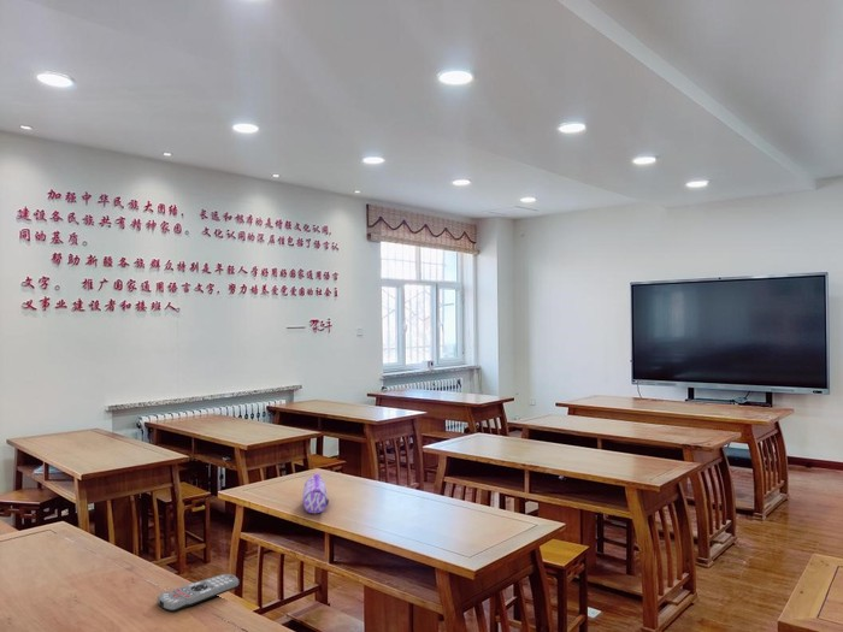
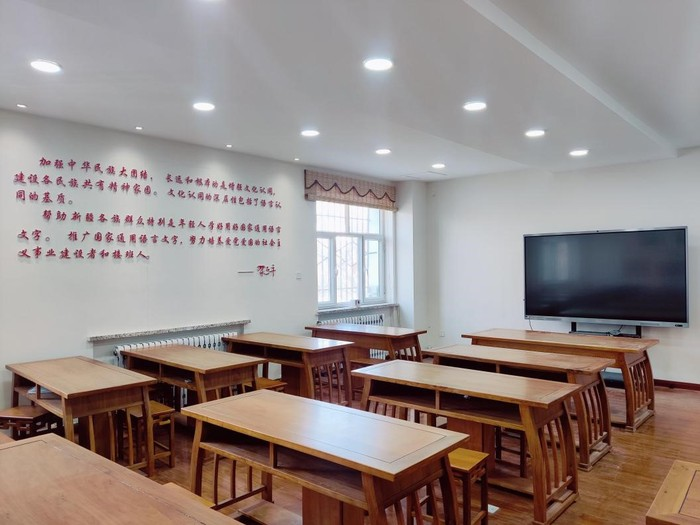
- pencil case [301,473,330,514]
- remote control [157,573,240,613]
